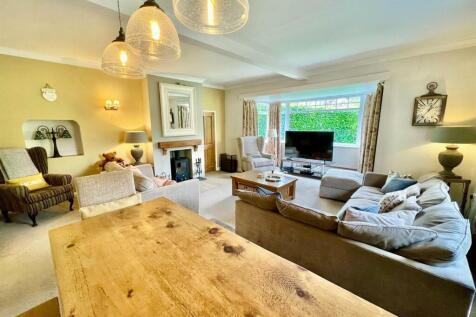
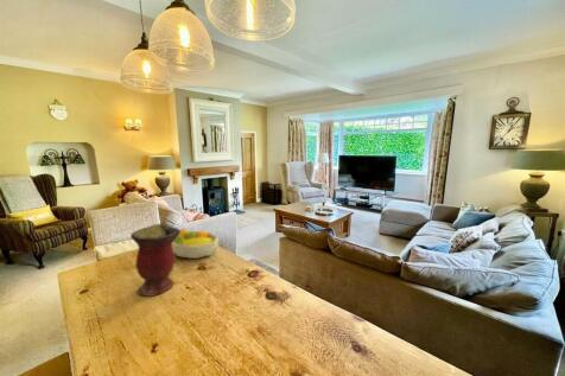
+ fruit bowl [172,228,220,260]
+ vase [129,223,180,298]
